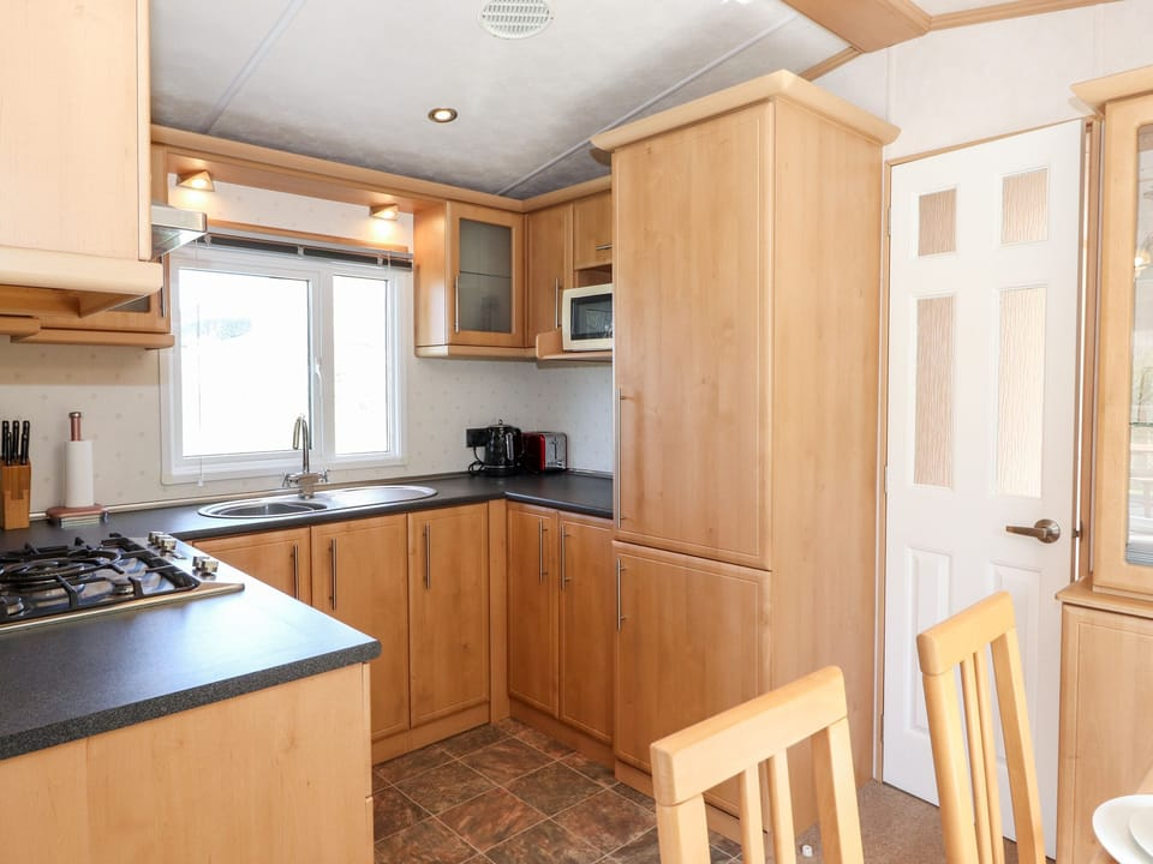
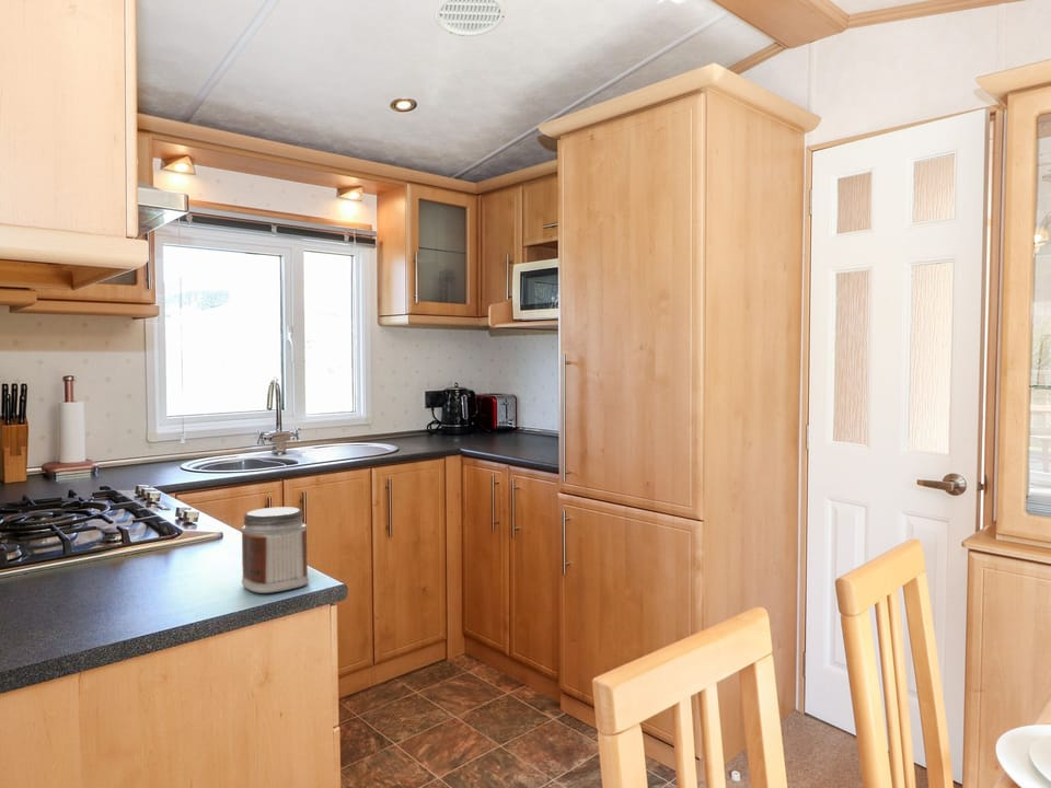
+ jar [240,506,310,594]
